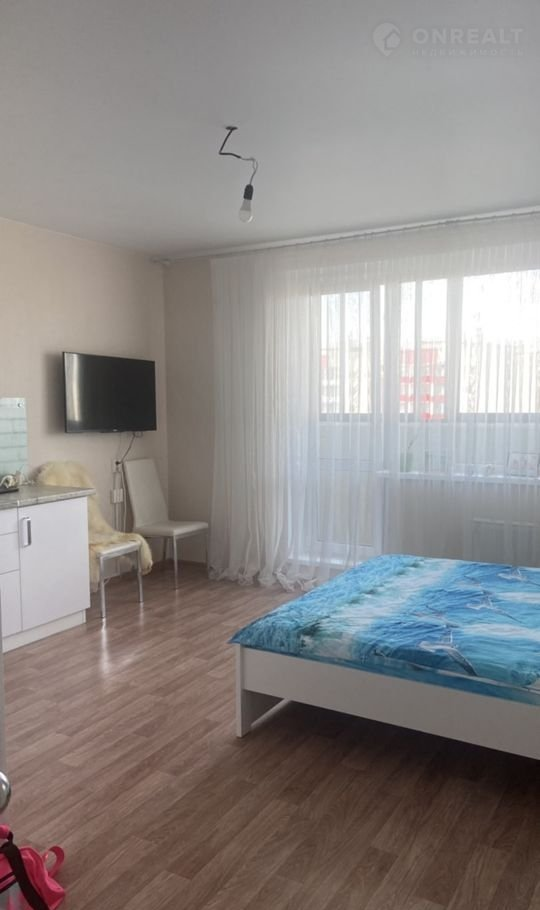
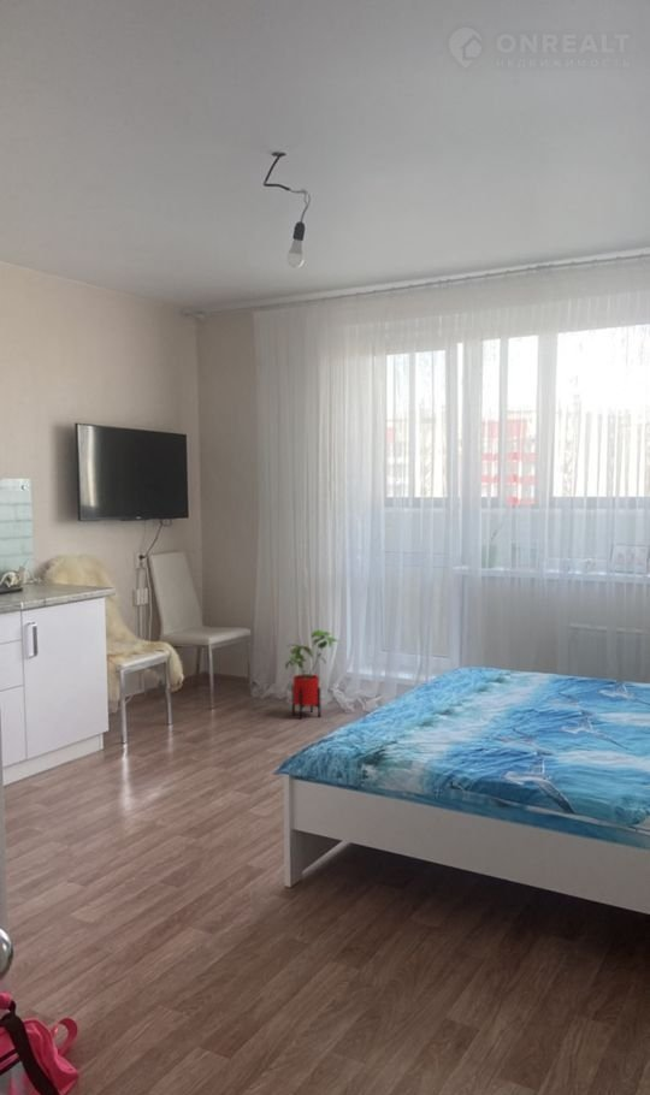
+ house plant [284,628,339,721]
